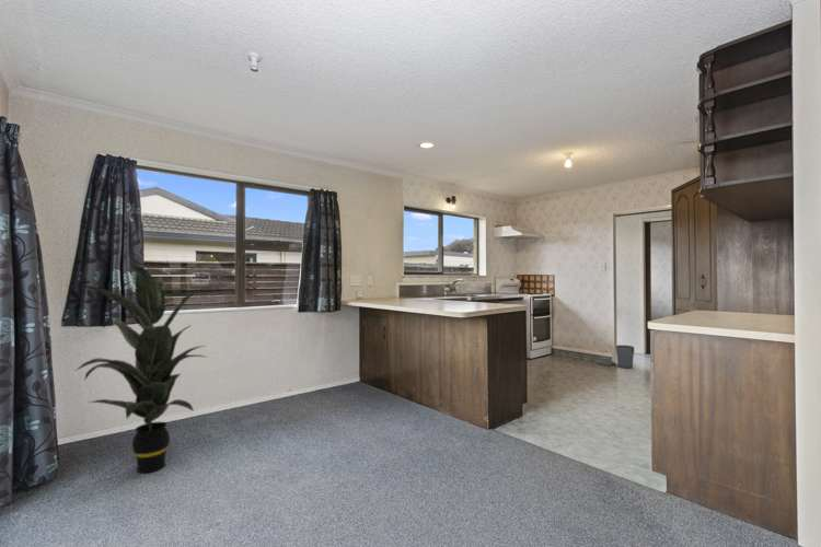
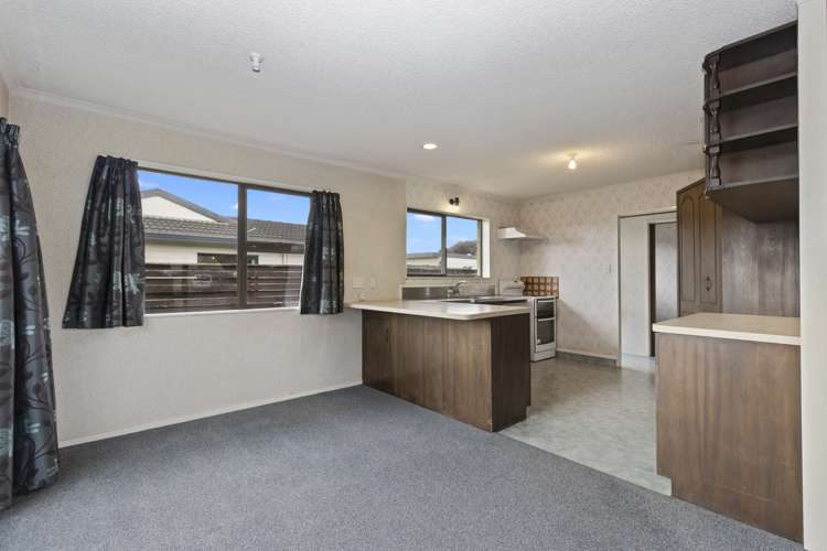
- indoor plant [65,265,206,474]
- trash can [595,345,635,369]
